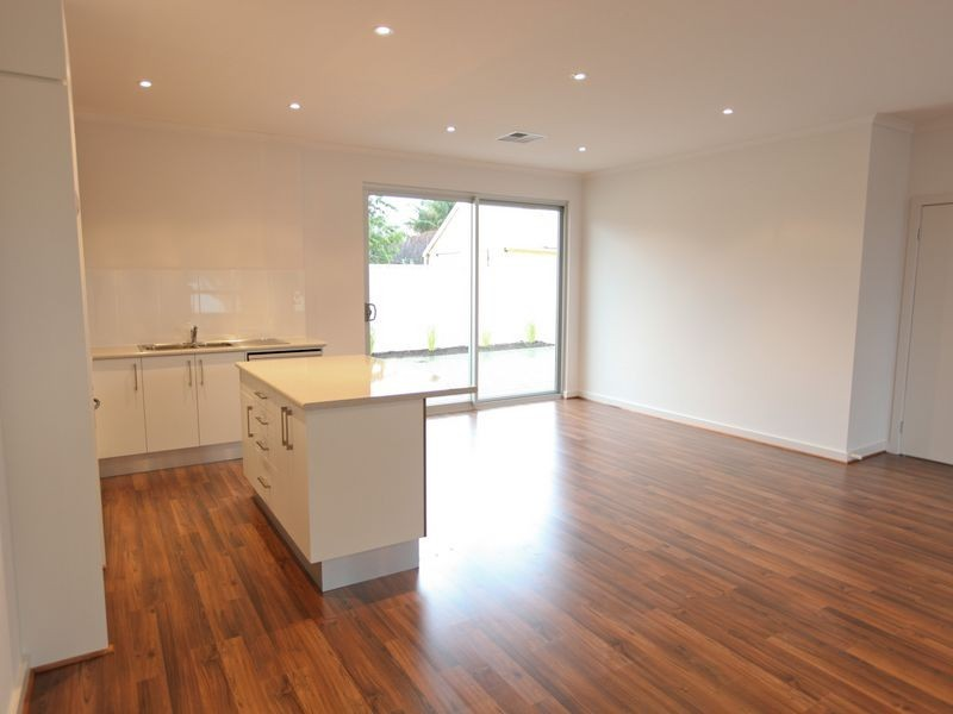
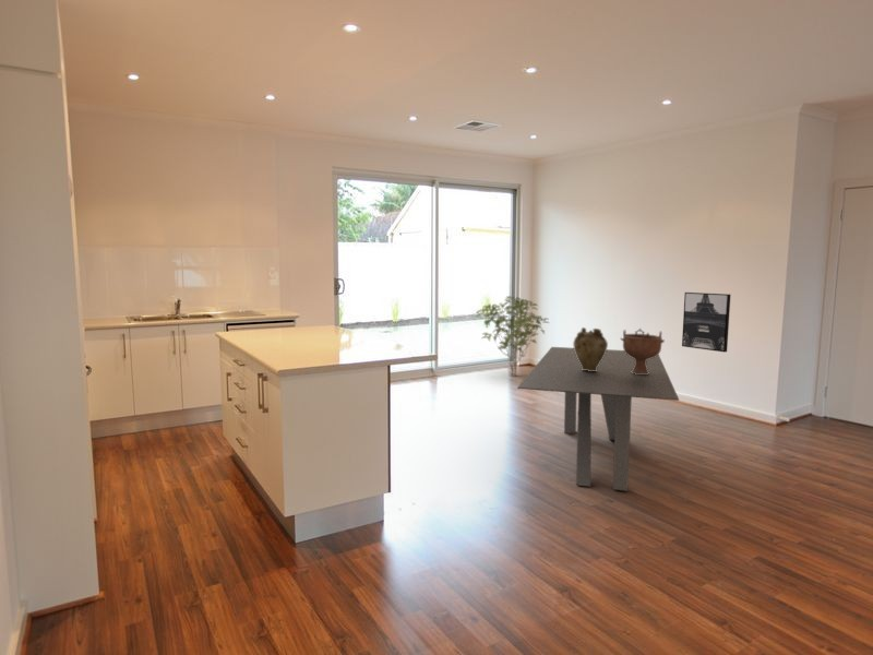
+ vase [572,326,609,371]
+ wall art [681,291,731,353]
+ decorative bowl [620,327,666,374]
+ dining table [516,346,680,492]
+ shrub [475,295,550,378]
